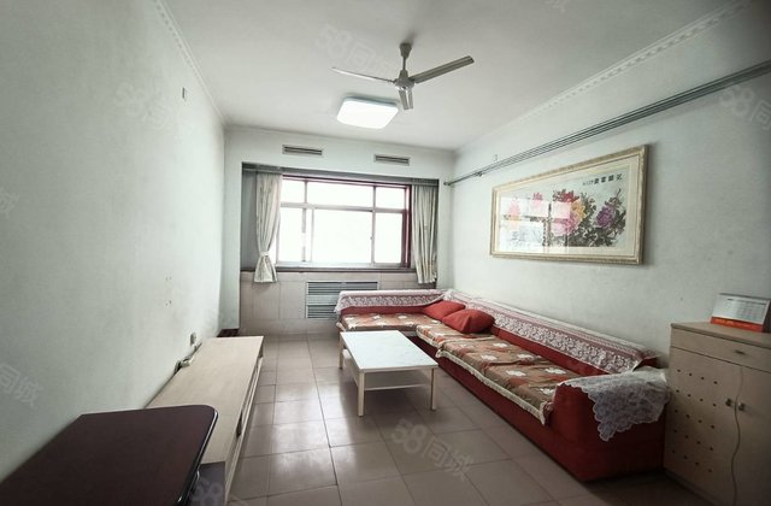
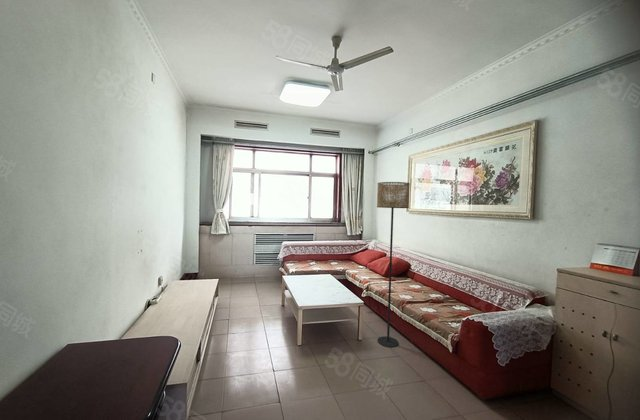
+ floor lamp [376,181,411,348]
